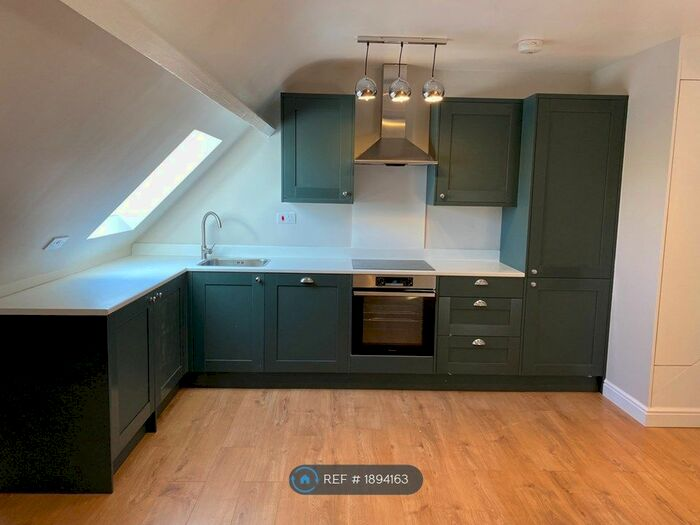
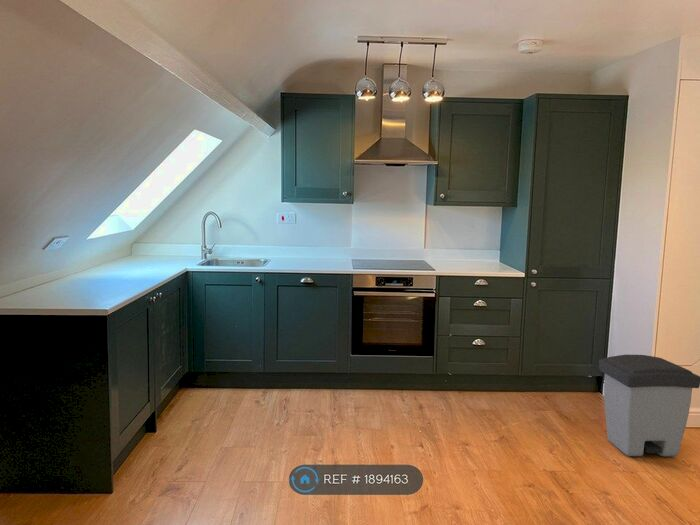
+ trash can [598,354,700,457]
